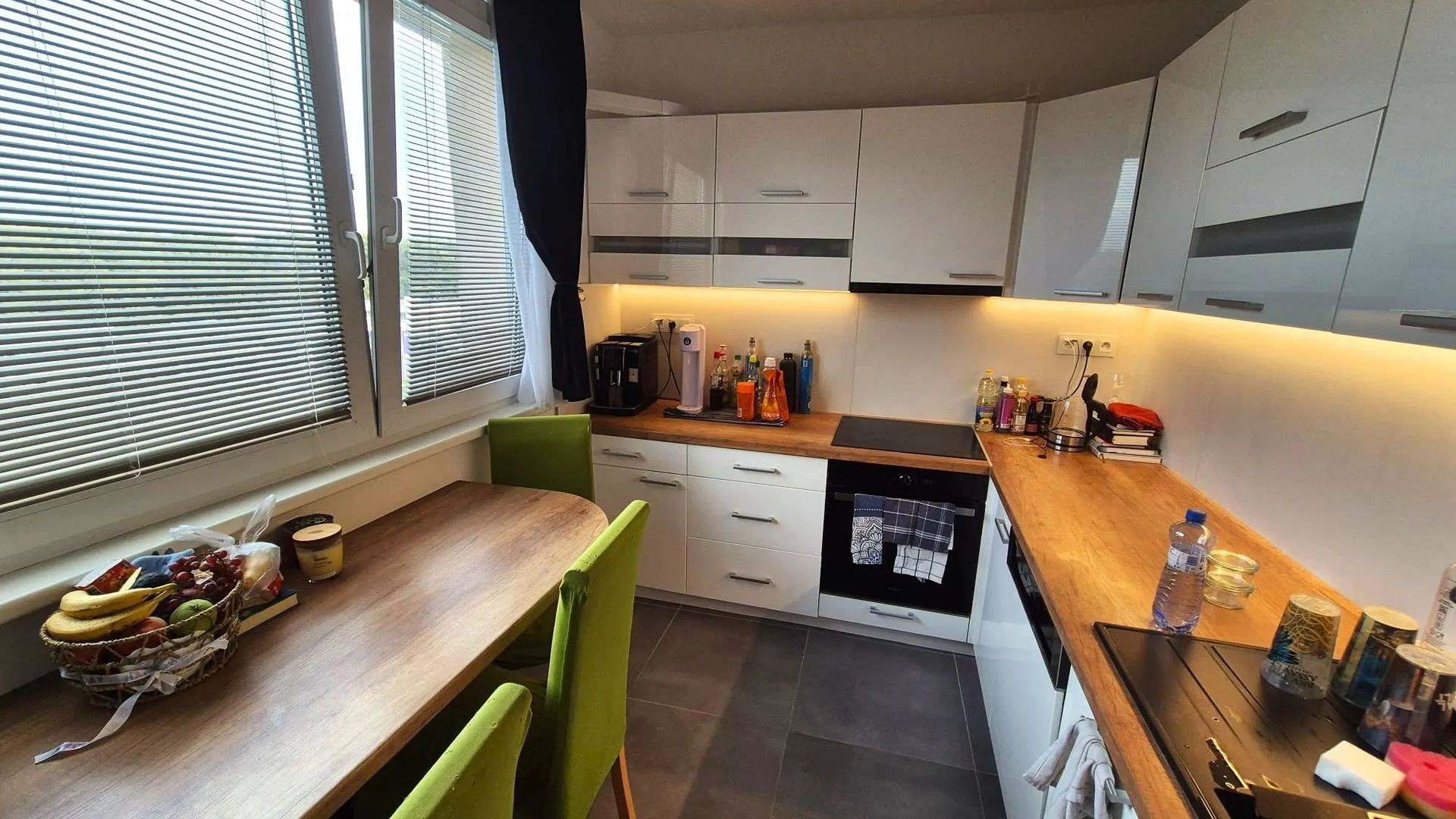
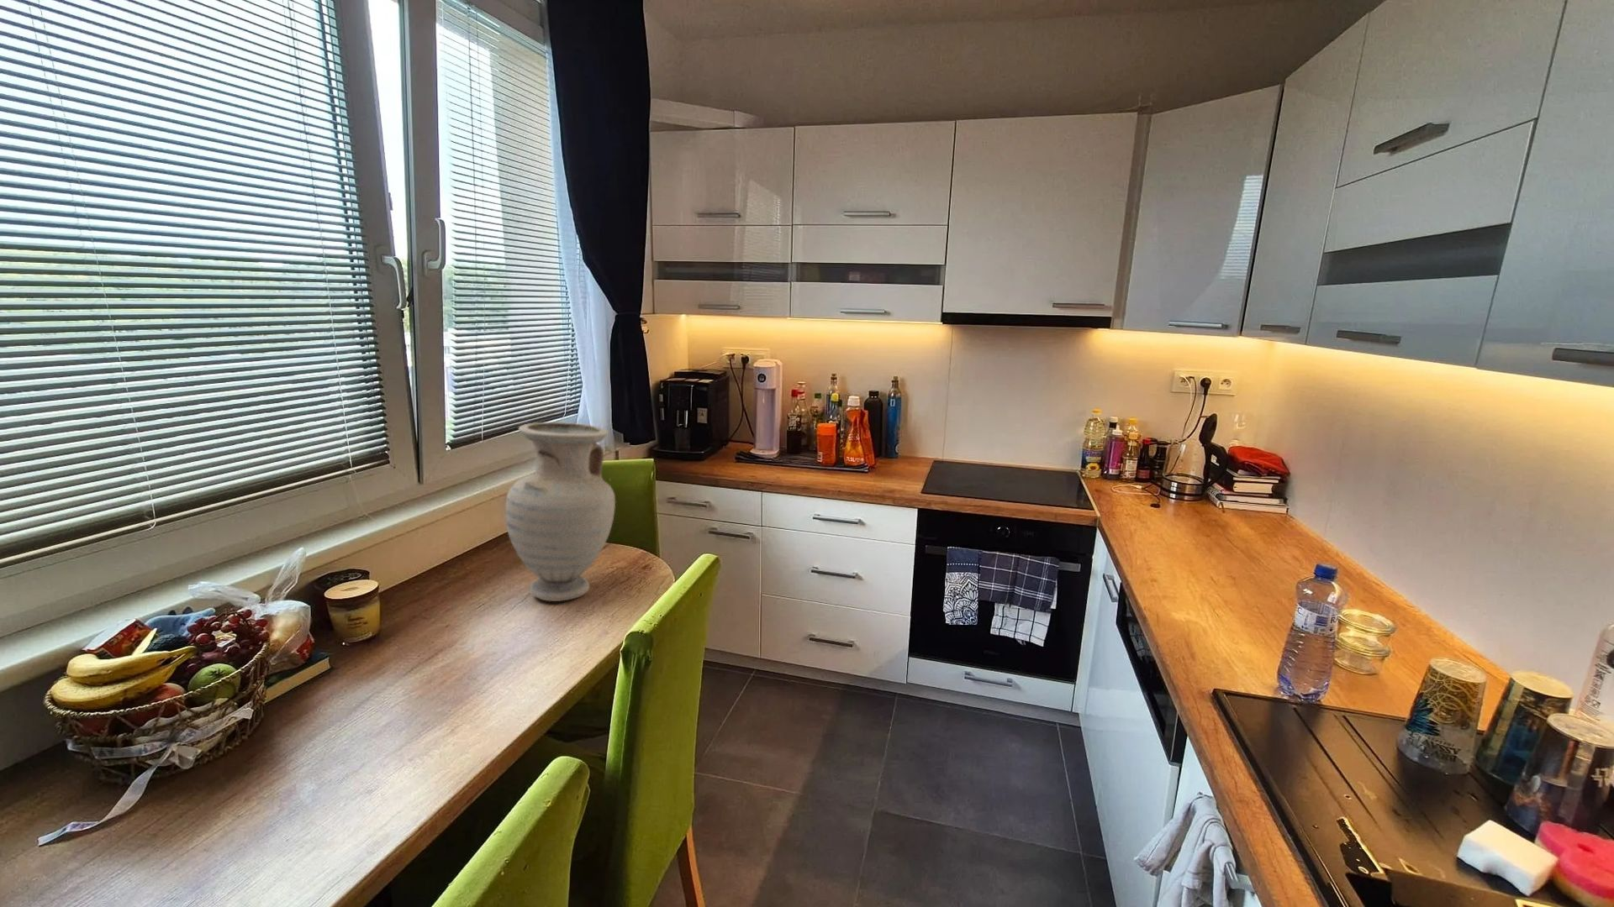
+ vase [505,422,616,602]
